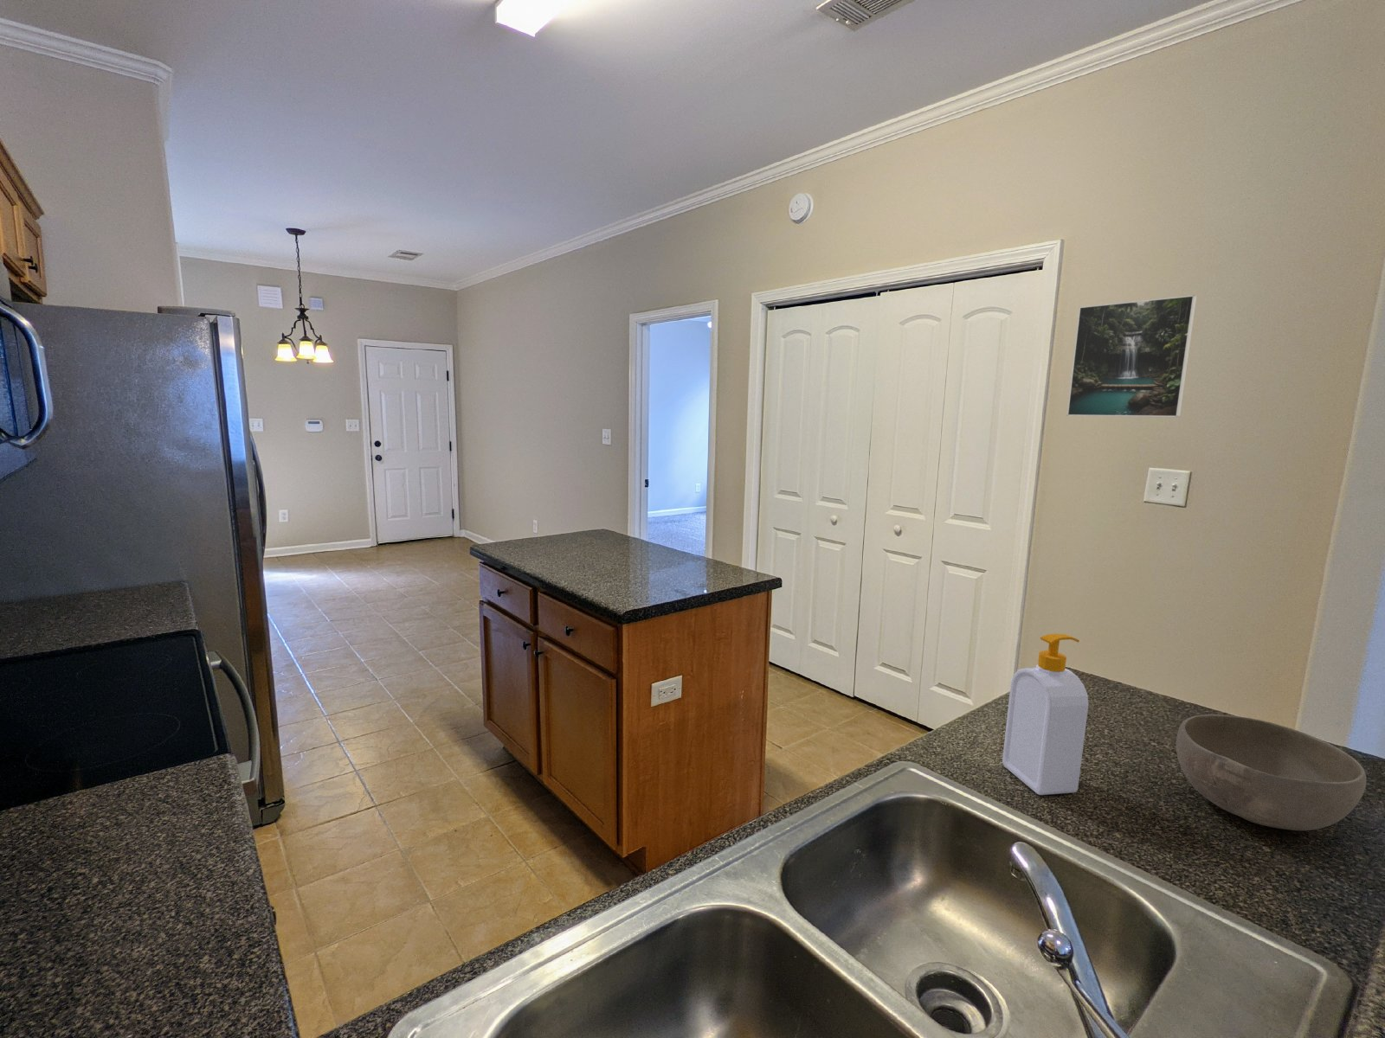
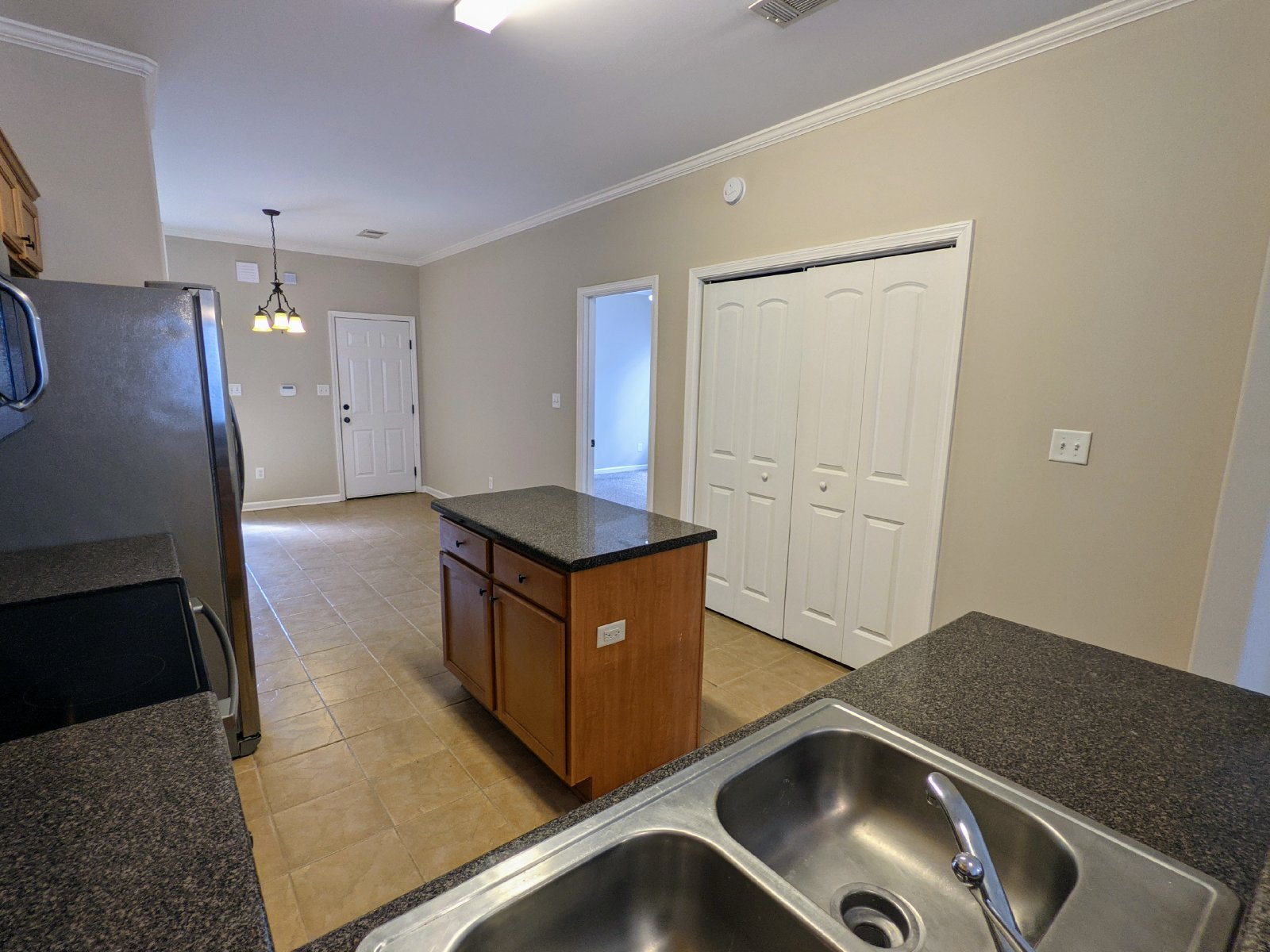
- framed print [1067,294,1199,418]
- bowl [1176,714,1366,831]
- soap bottle [1001,633,1089,796]
